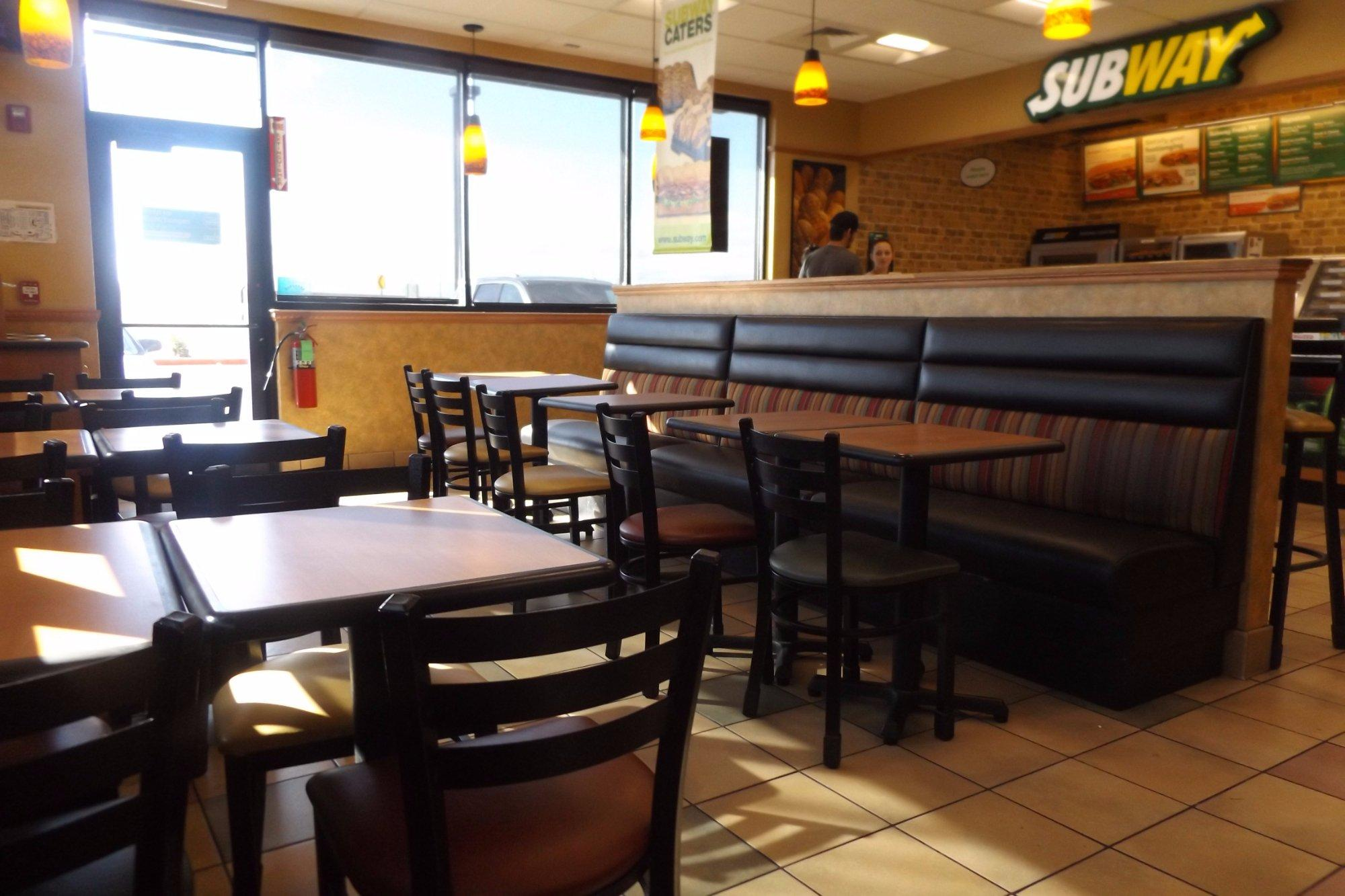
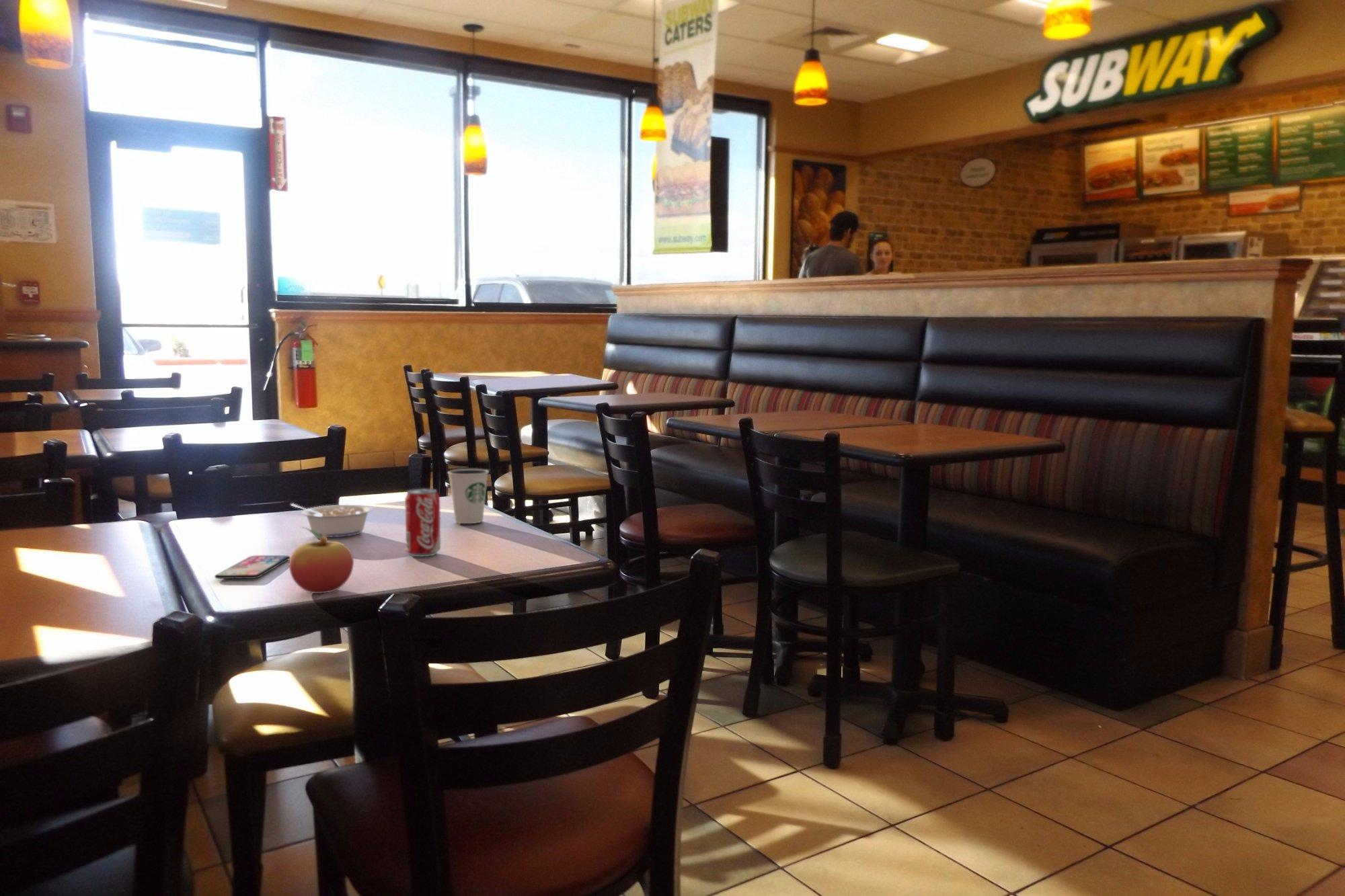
+ legume [290,503,374,538]
+ smartphone [214,555,291,579]
+ dixie cup [447,468,490,524]
+ soda can [404,488,441,557]
+ fruit [289,526,354,594]
